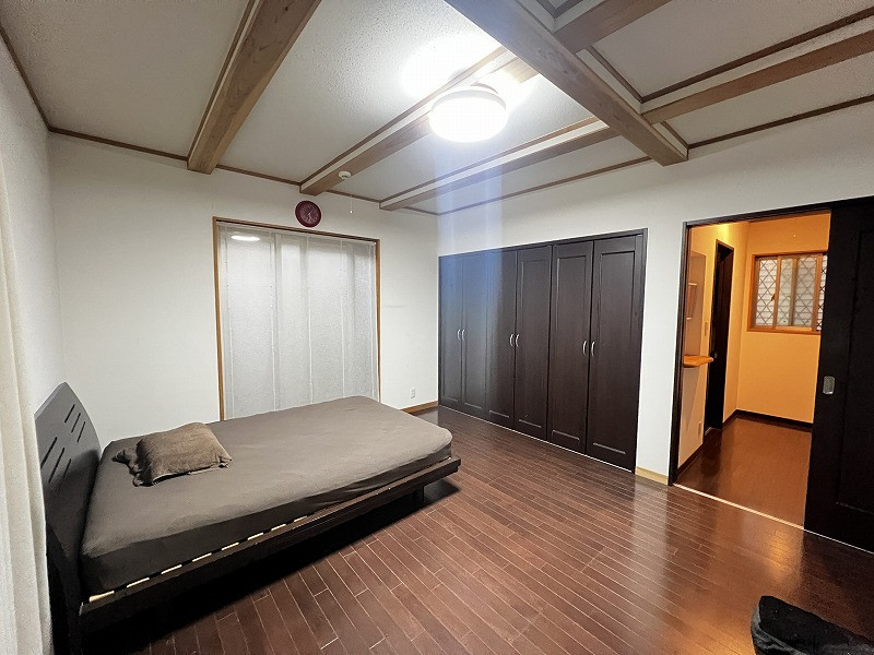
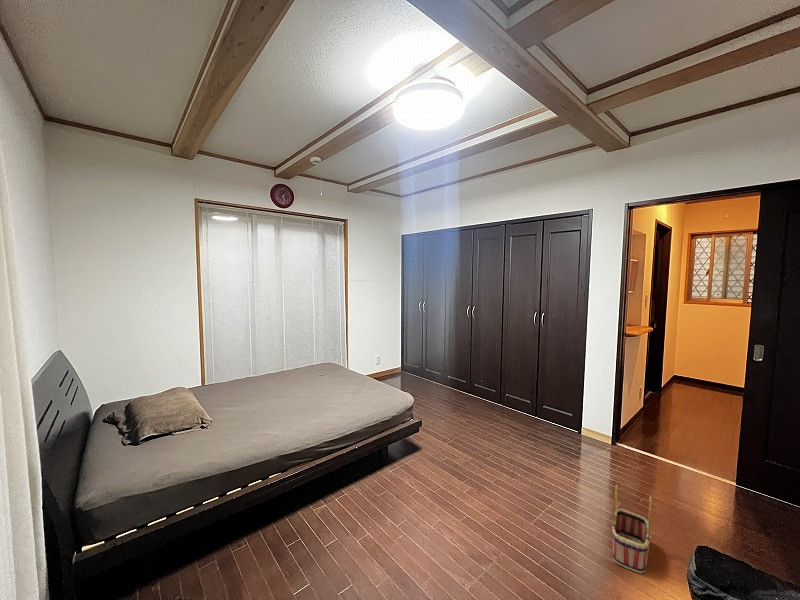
+ basket [611,483,653,574]
